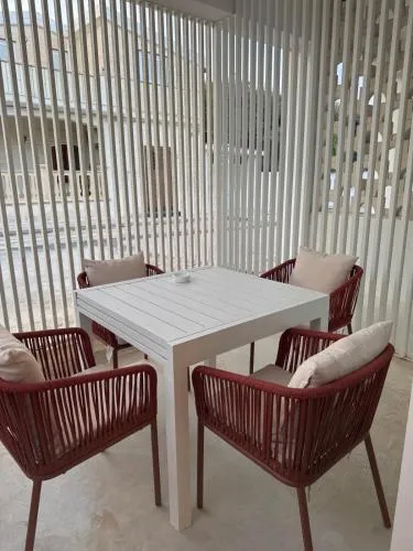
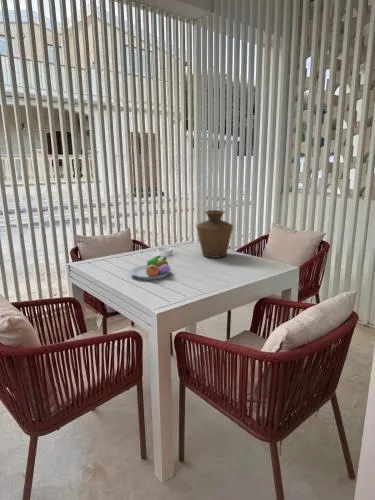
+ fruit bowl [130,255,172,281]
+ vase [195,209,234,259]
